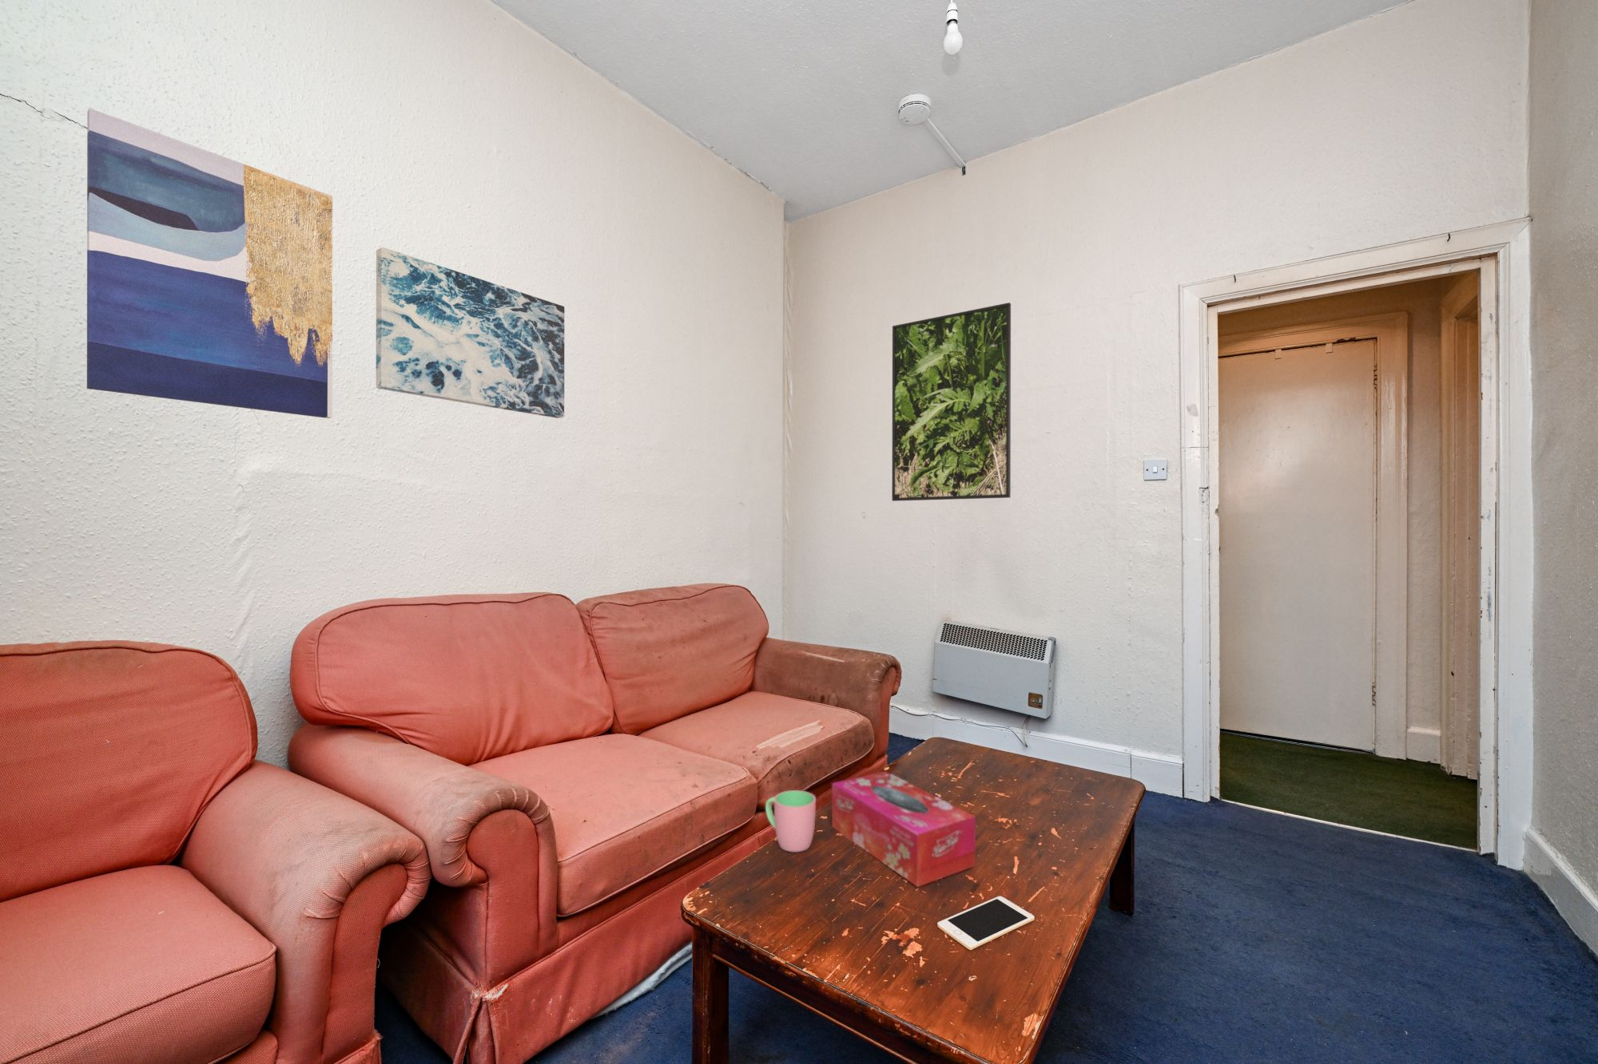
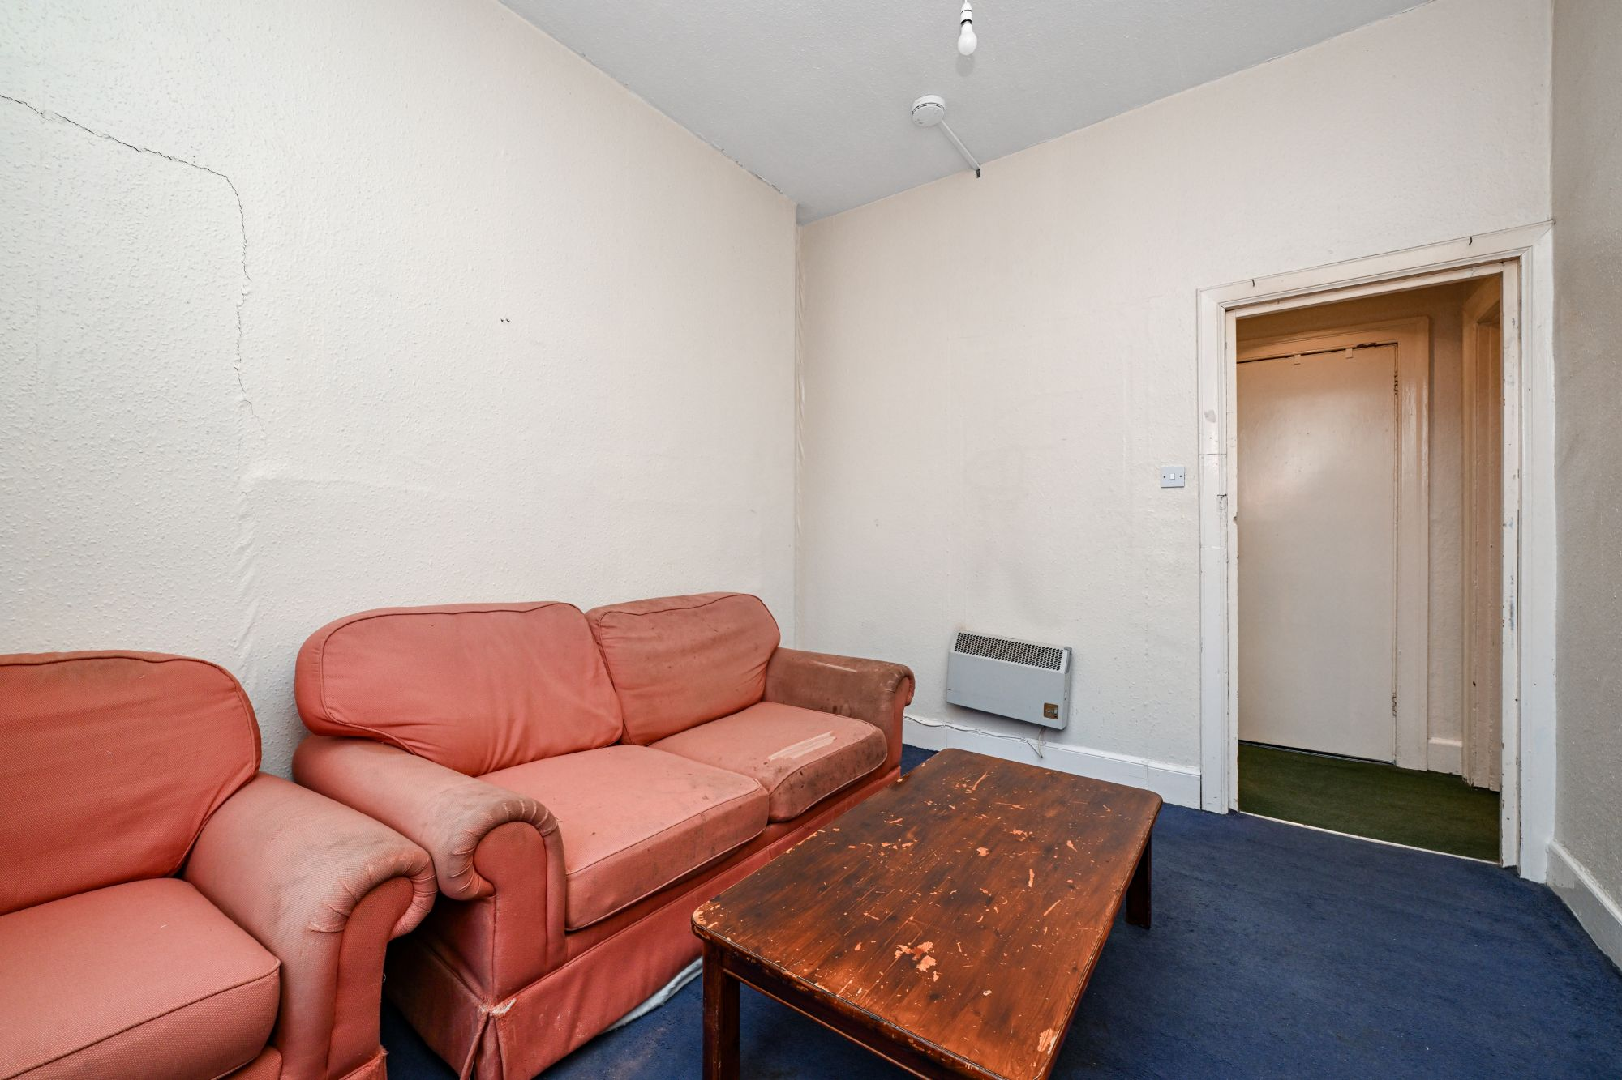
- cell phone [936,895,1036,951]
- cup [765,790,816,853]
- tissue box [830,771,977,887]
- wall art [87,108,333,419]
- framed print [891,302,1011,502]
- wall art [375,247,564,419]
